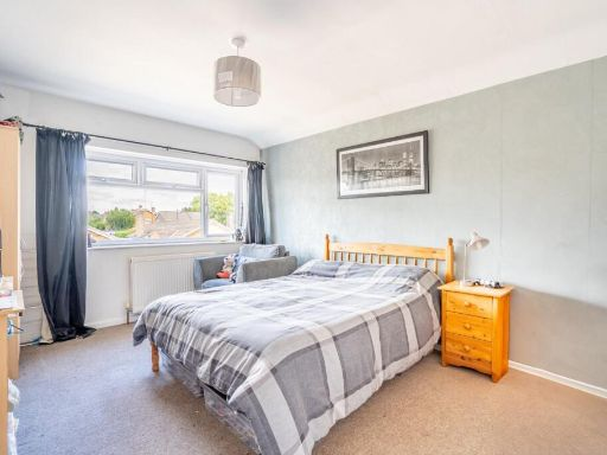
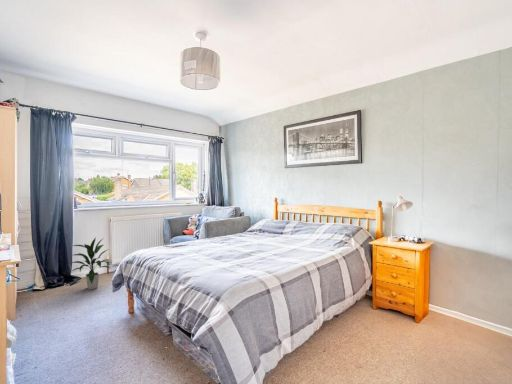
+ indoor plant [67,236,111,291]
